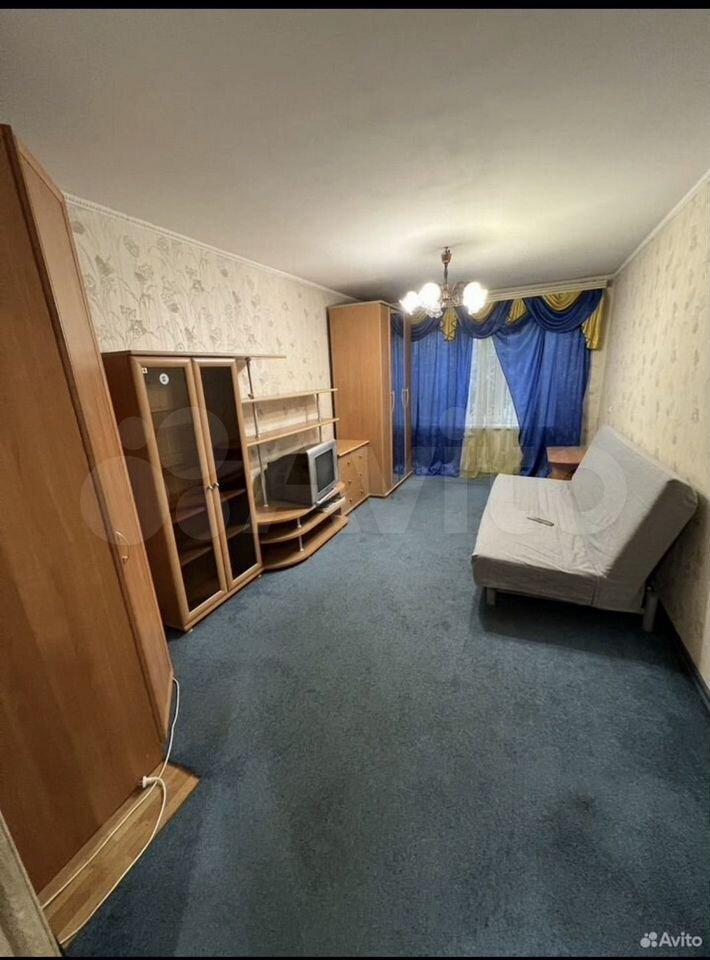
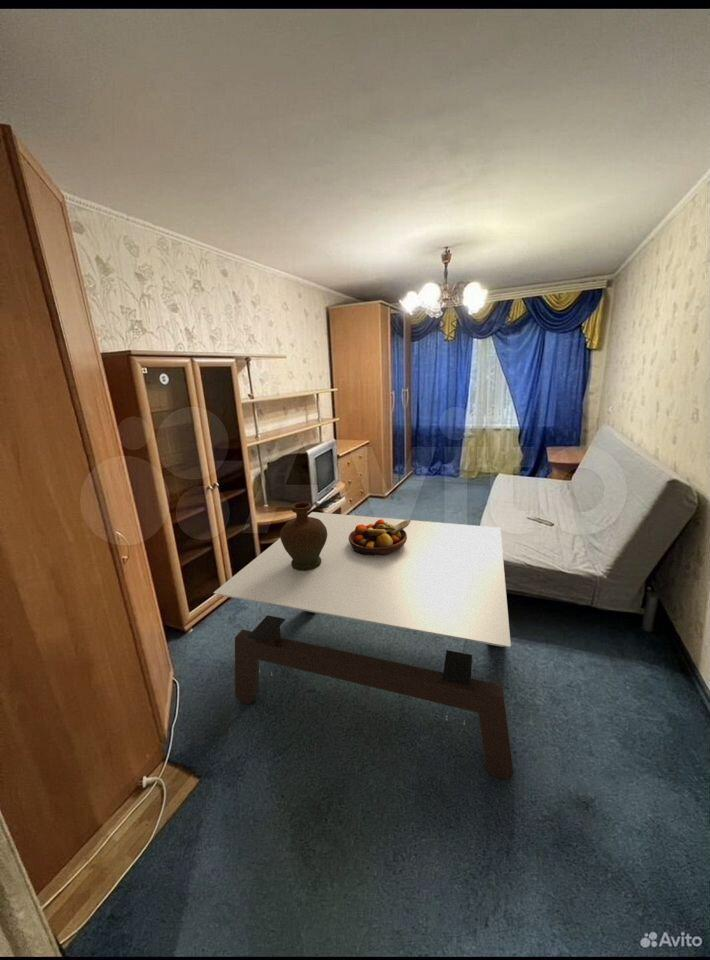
+ coffee table [213,511,514,780]
+ fruit bowl [348,519,411,556]
+ decorative vase [279,501,327,571]
